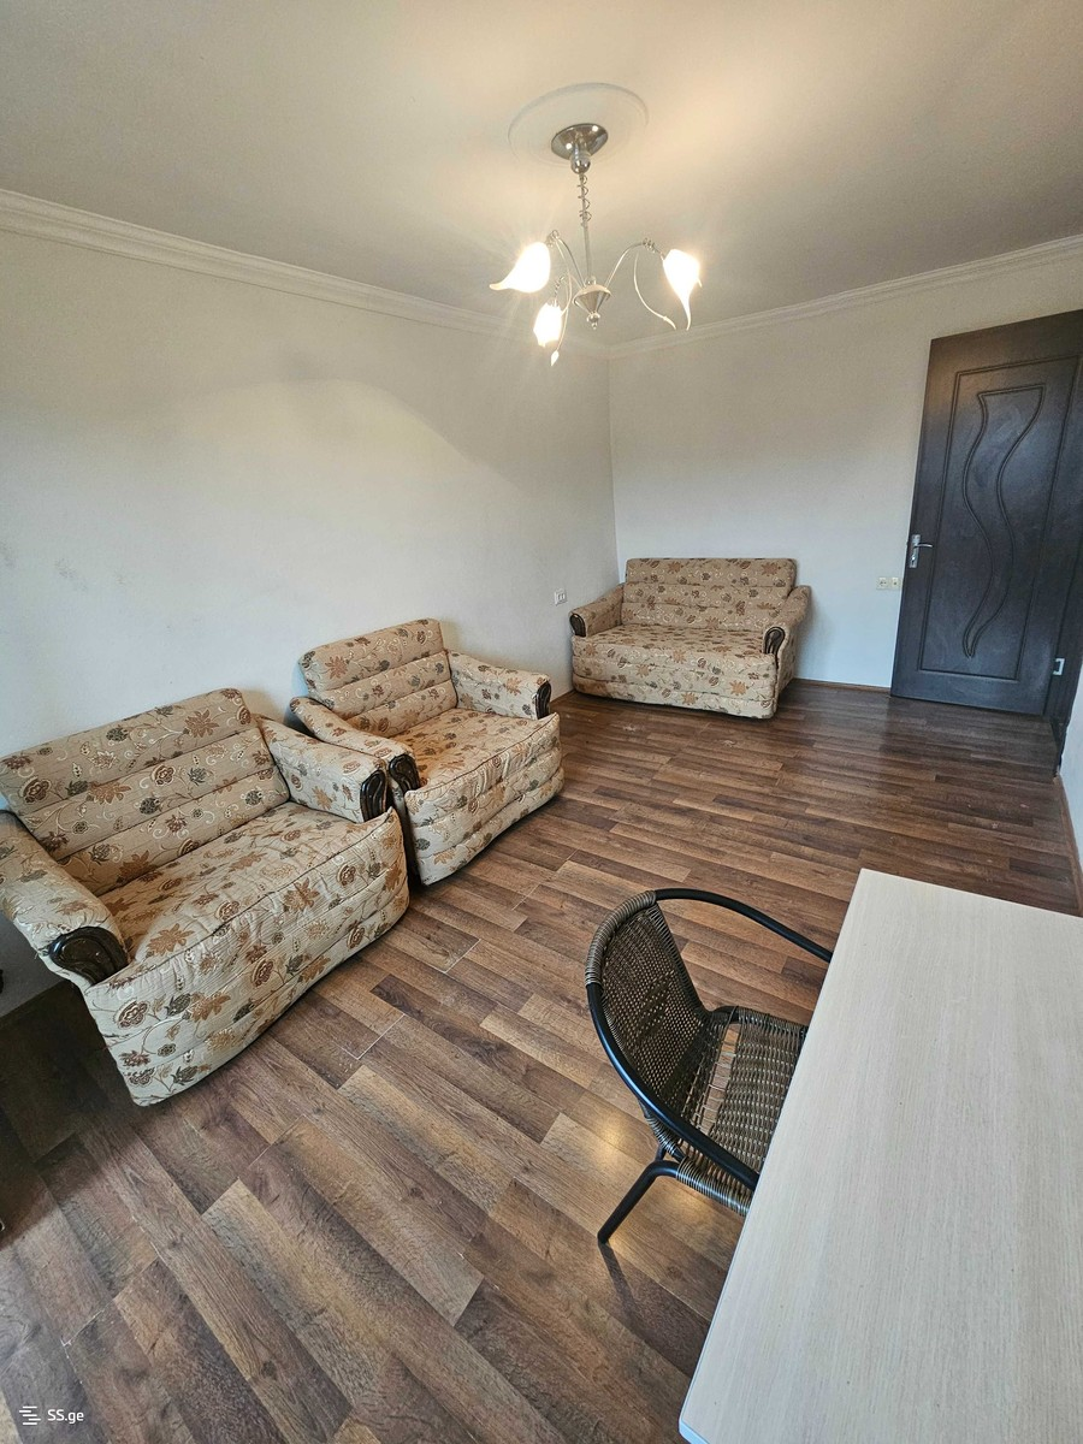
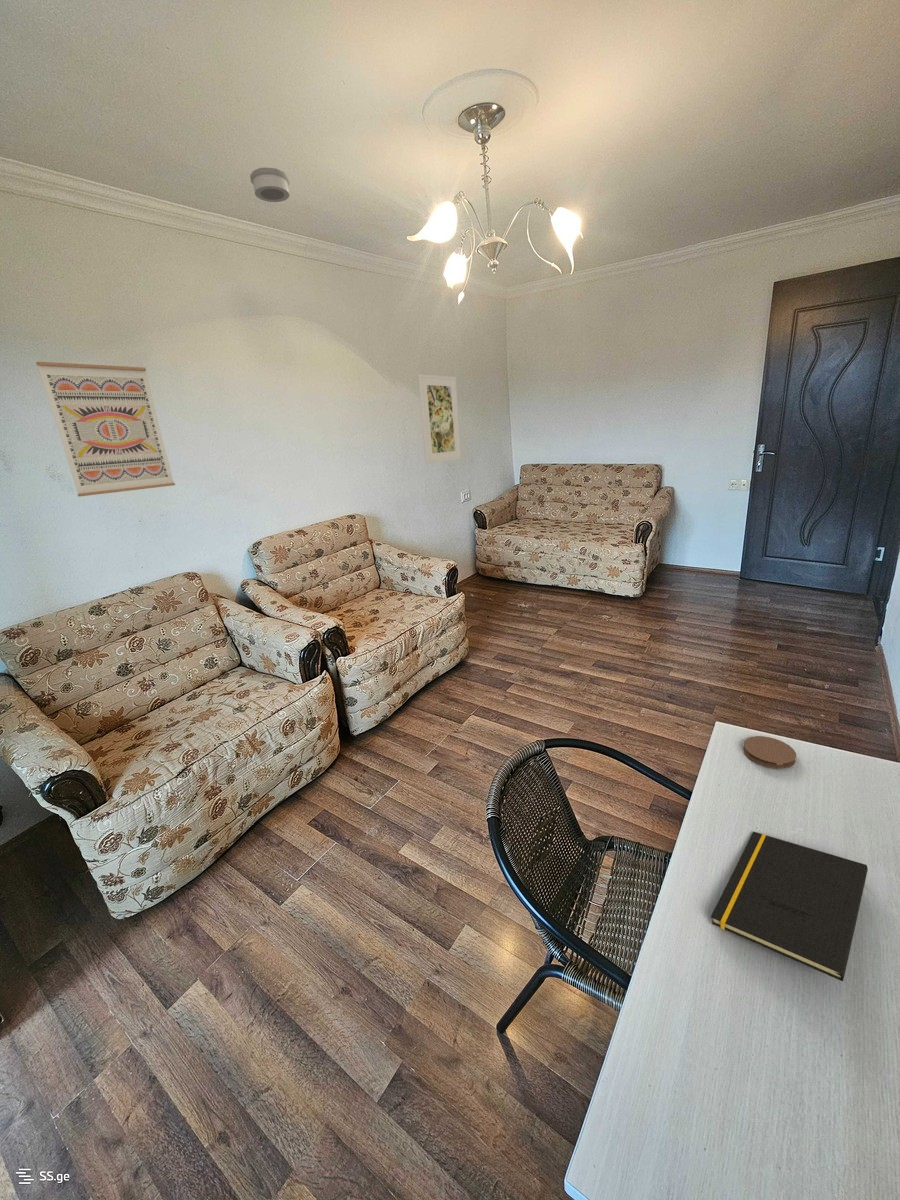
+ notepad [710,831,869,982]
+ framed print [417,373,462,465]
+ wall art [35,361,176,497]
+ smoke detector [249,167,290,203]
+ coaster [742,735,797,769]
